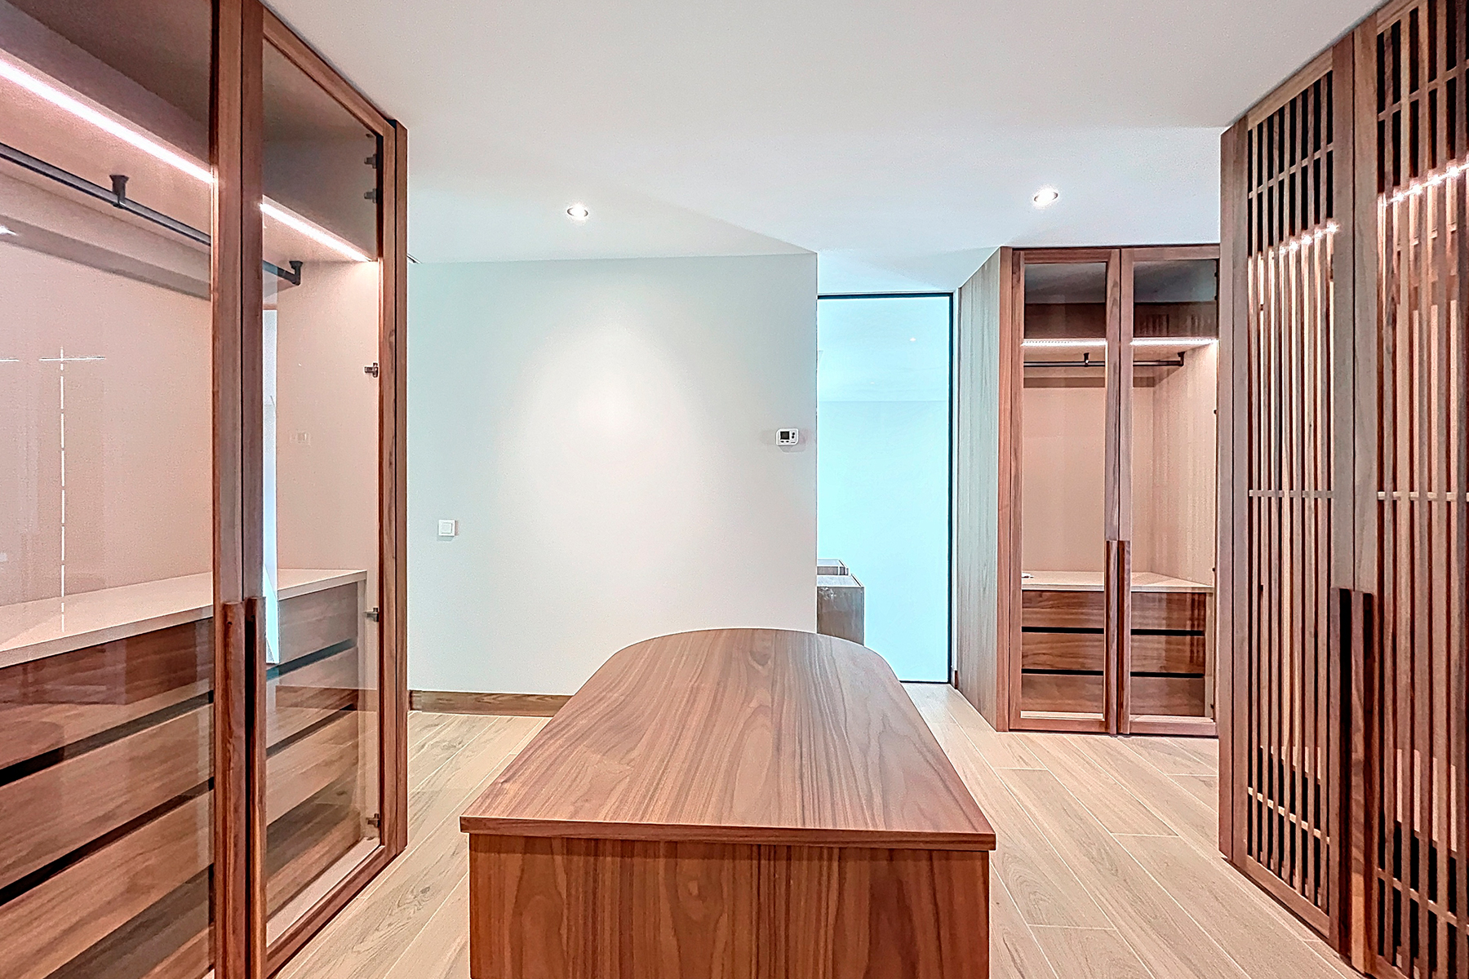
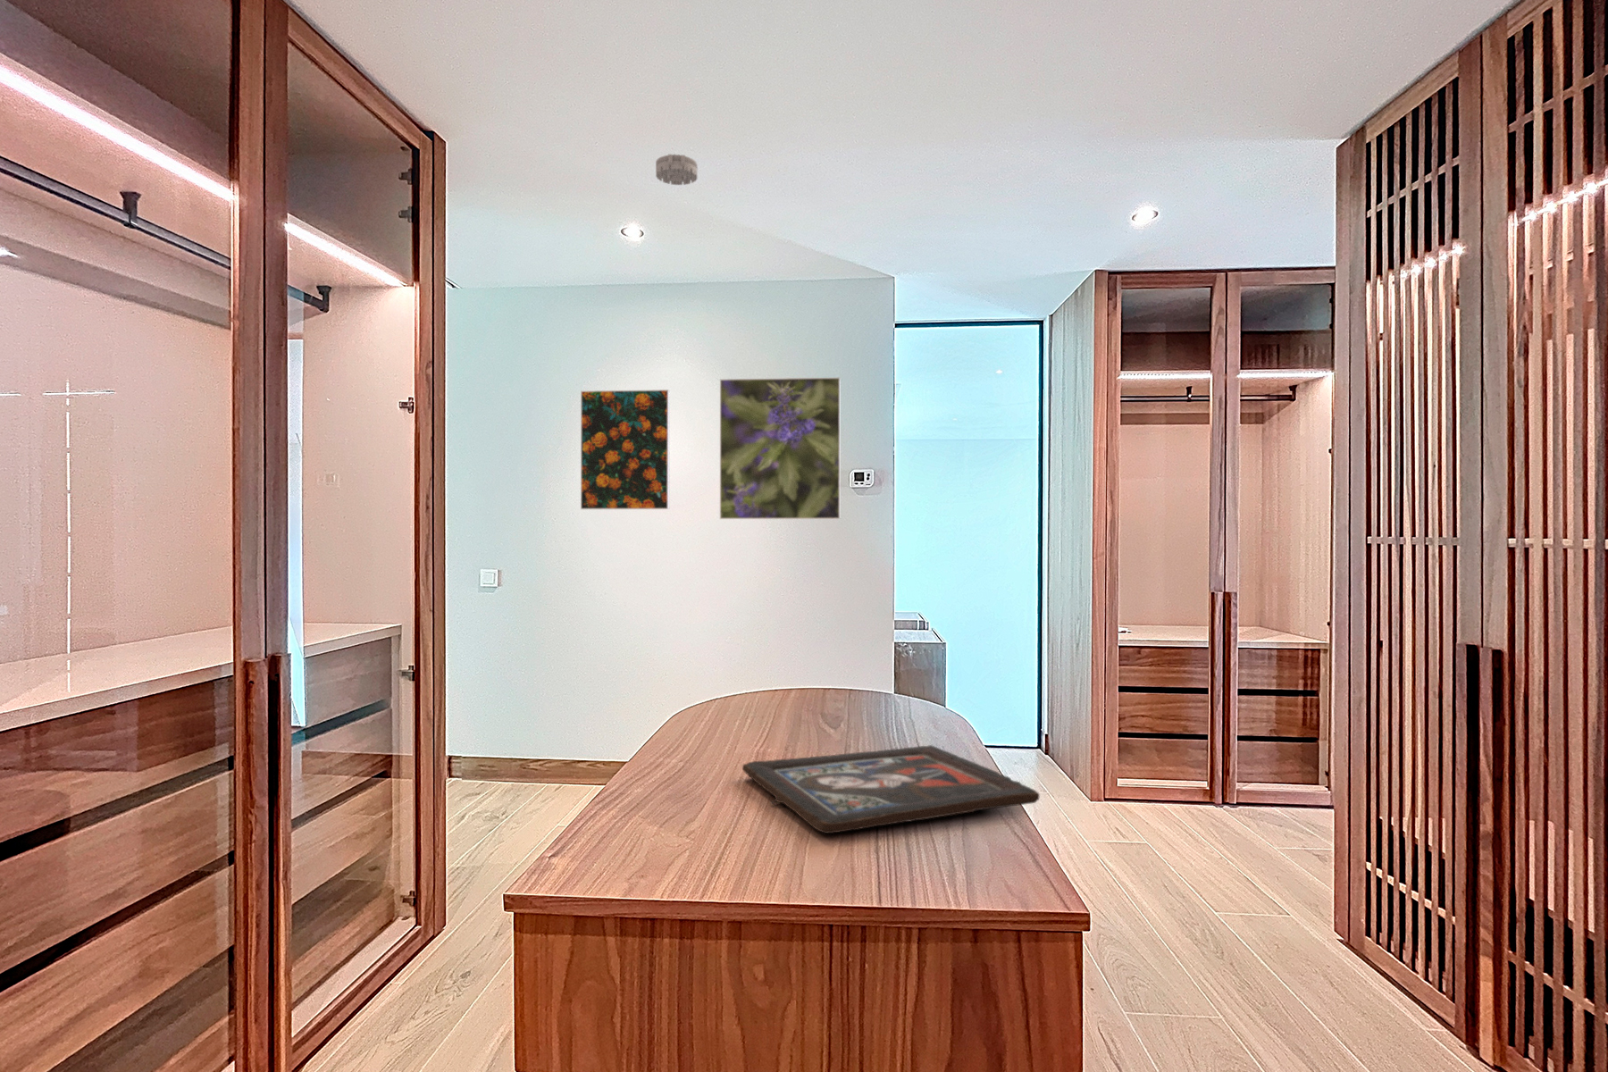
+ smoke detector [654,153,699,185]
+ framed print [580,389,670,510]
+ religious icon [742,744,1041,834]
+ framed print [719,377,841,520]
